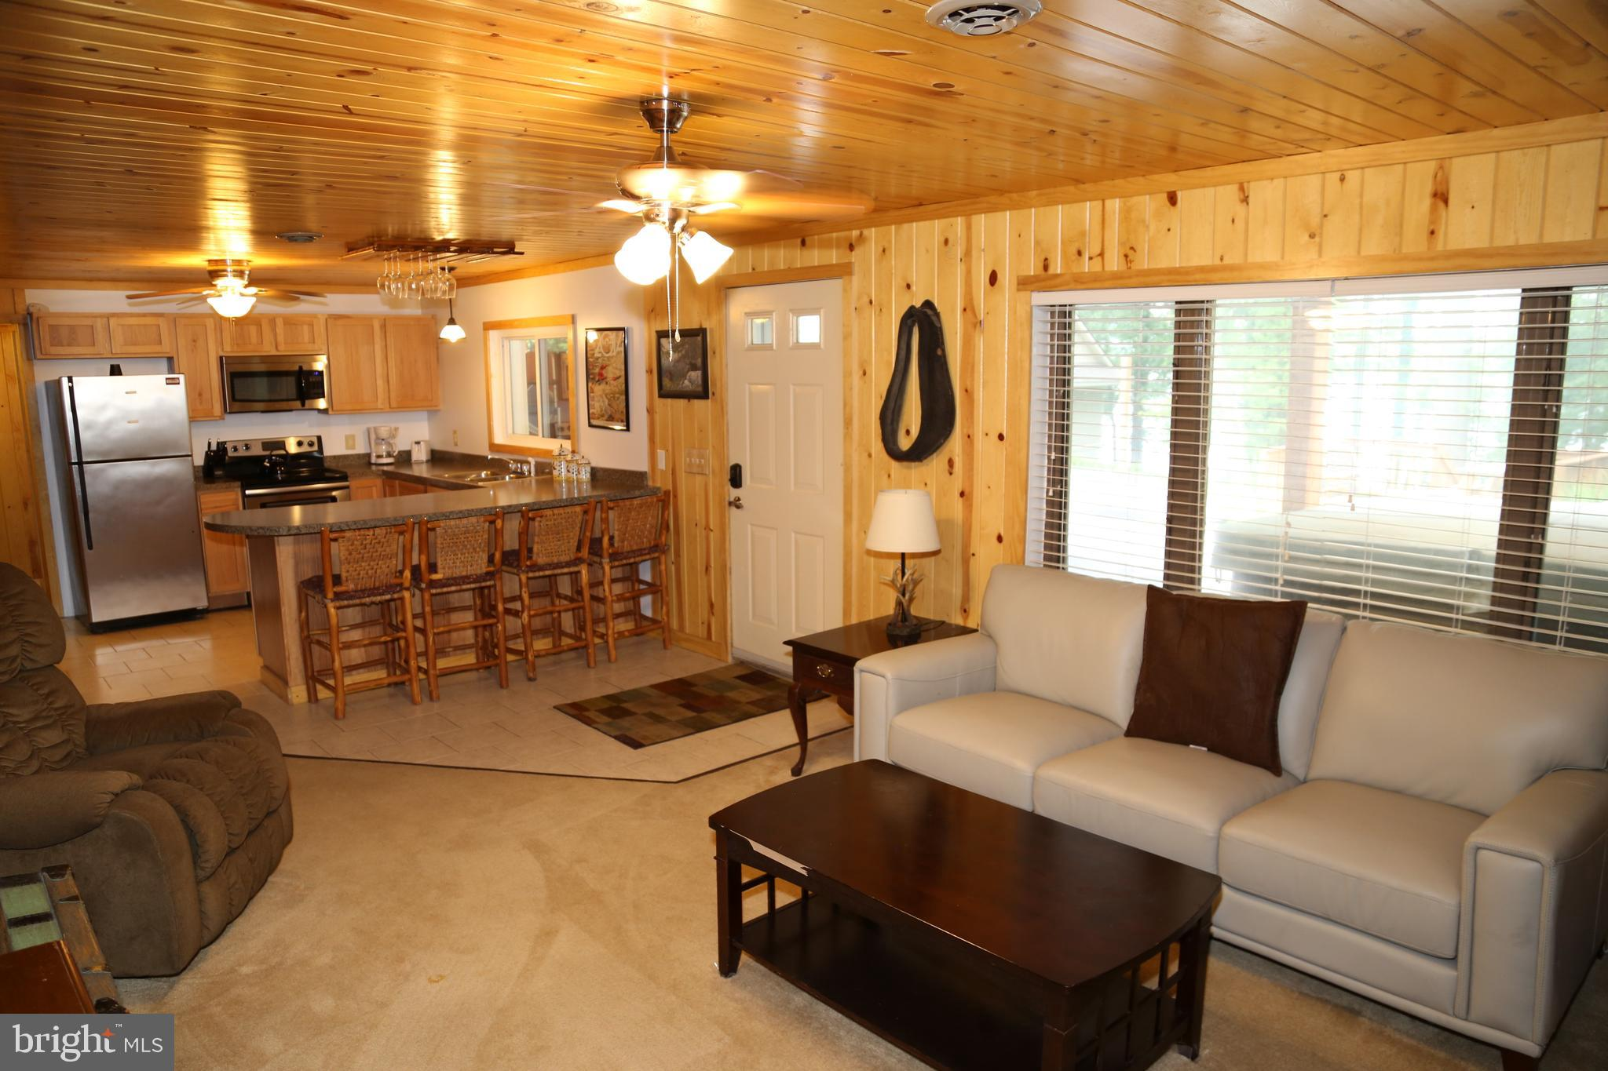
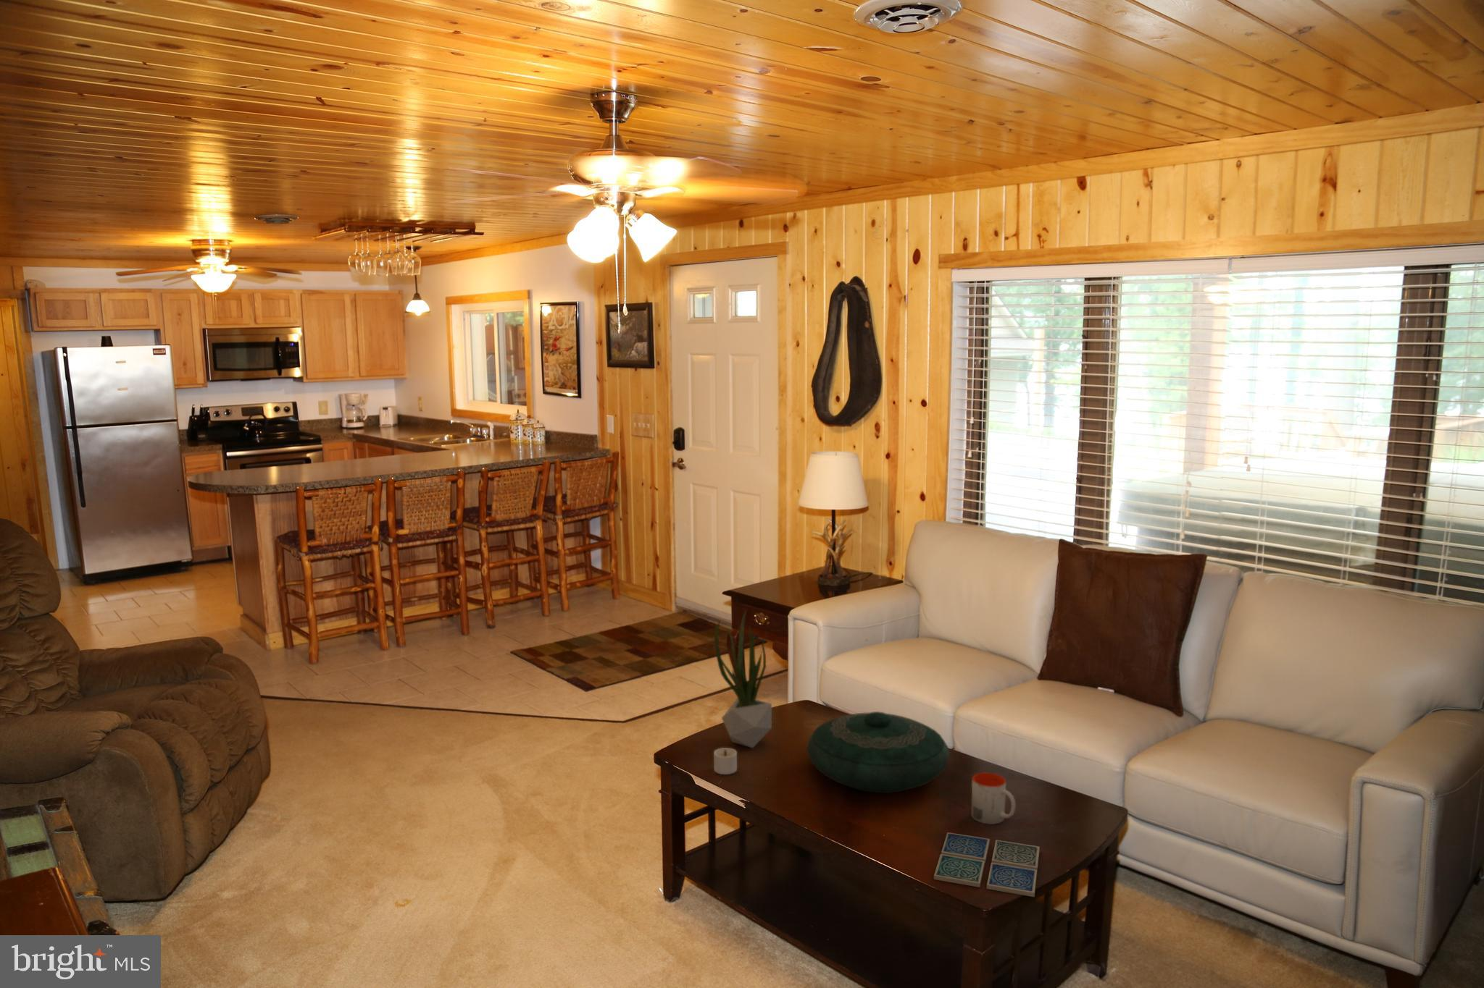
+ potted plant [714,610,772,749]
+ drink coaster [933,831,1040,898]
+ candle [713,747,738,775]
+ mug [970,772,1016,825]
+ decorative bowl [807,711,950,794]
